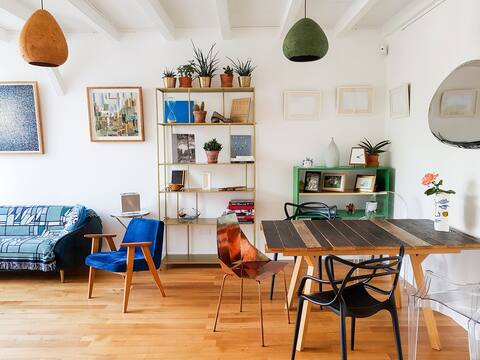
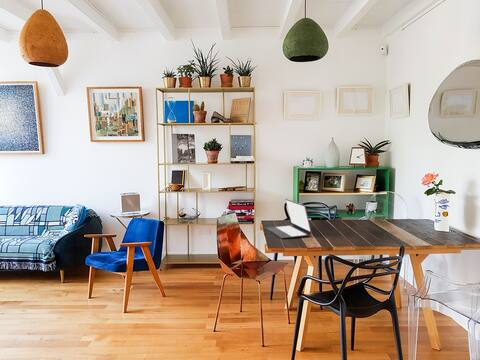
+ laptop [265,198,313,239]
